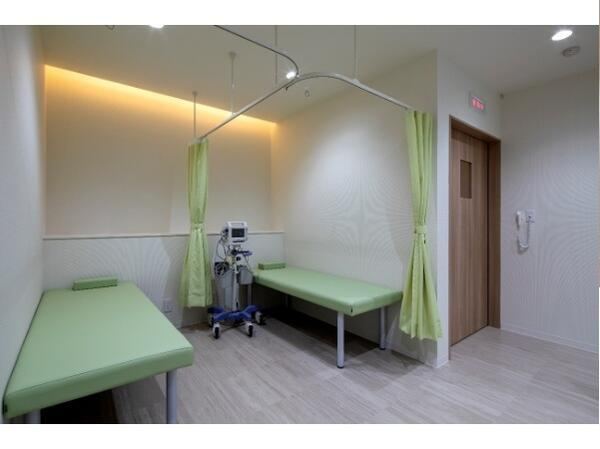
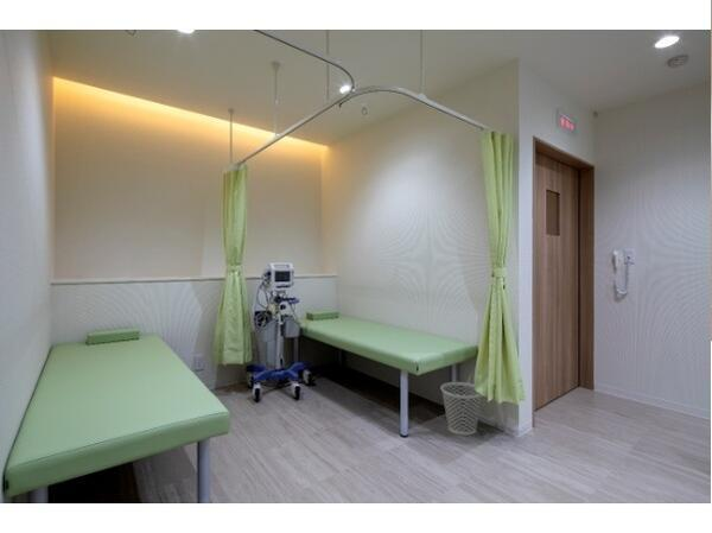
+ wastebasket [440,381,483,437]
